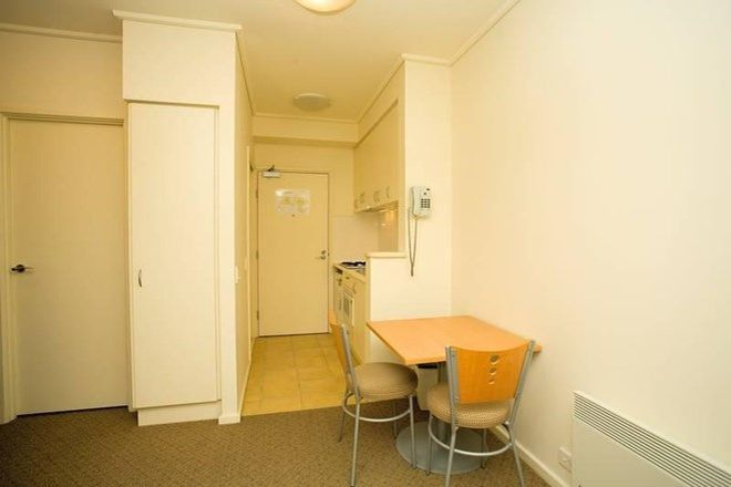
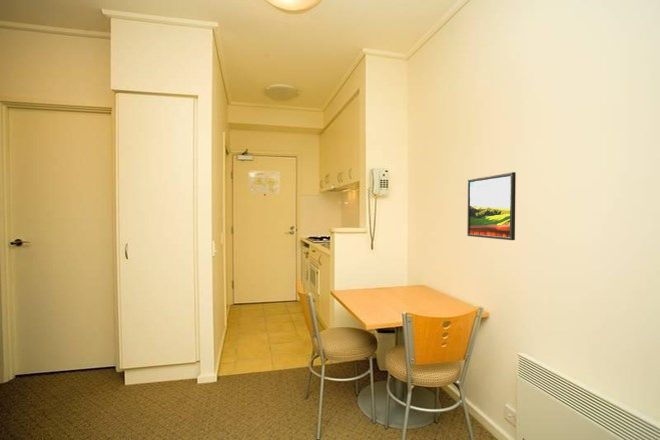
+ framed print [466,171,517,241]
